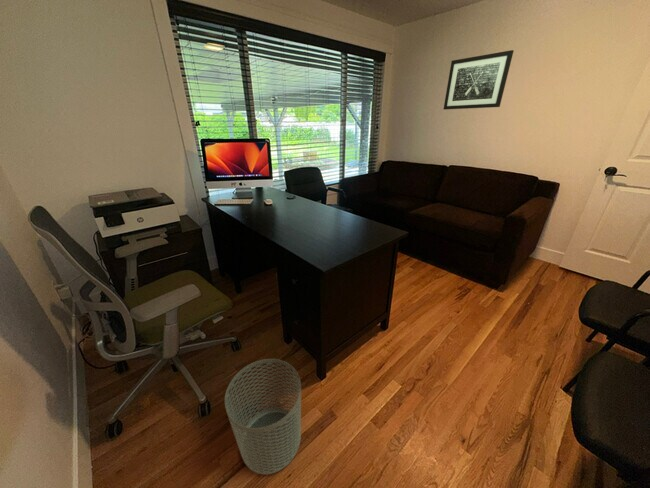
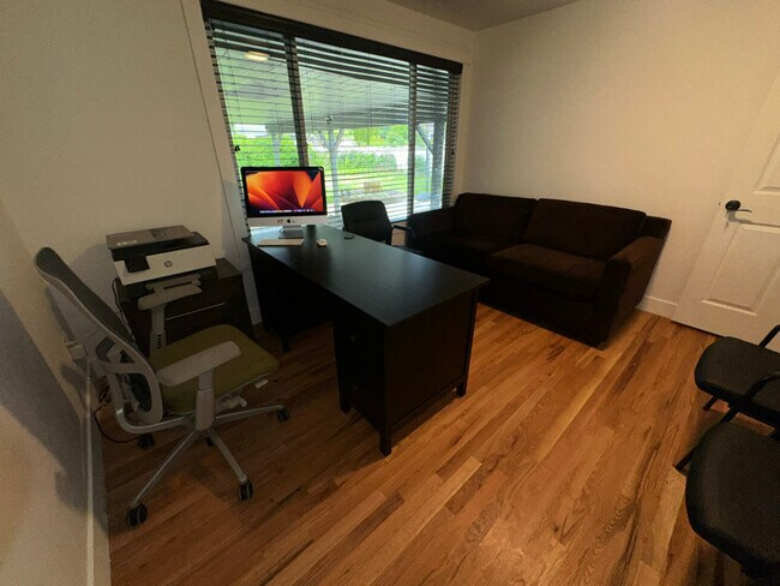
- wall art [443,49,515,110]
- waste bin [224,358,302,475]
